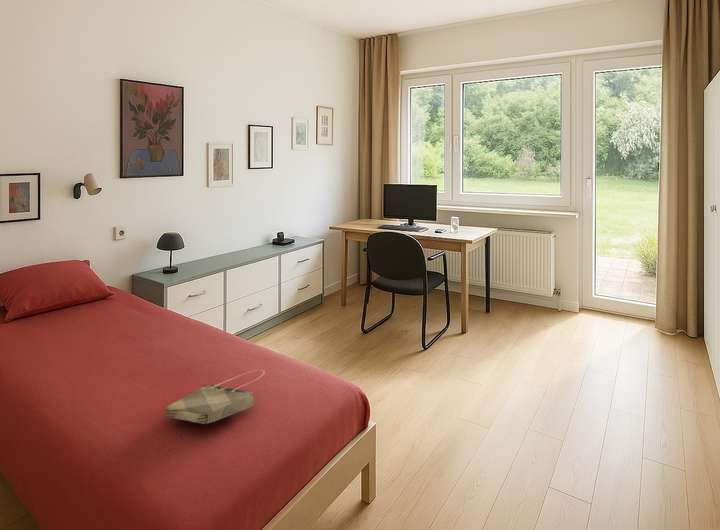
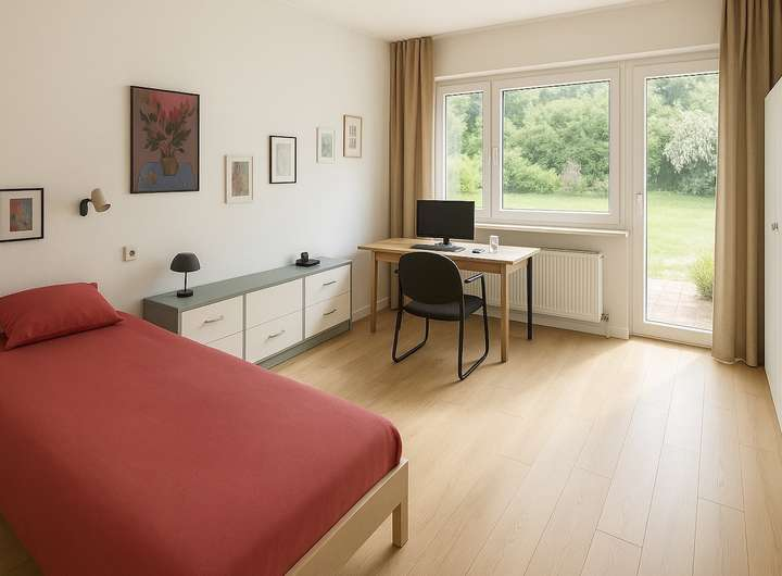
- tote bag [164,369,266,425]
